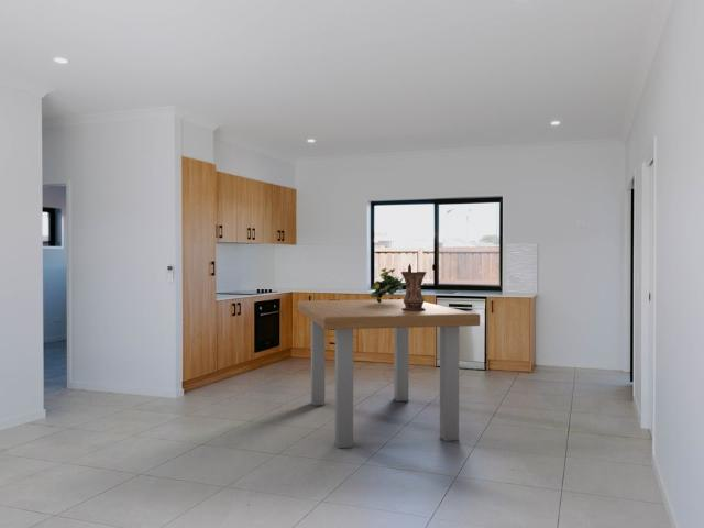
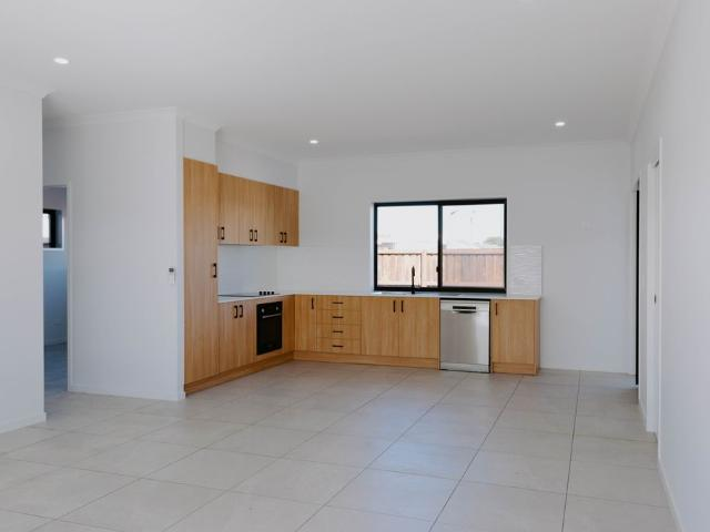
- dining table [296,298,481,449]
- flowering plant [370,267,406,302]
- vase [400,271,428,311]
